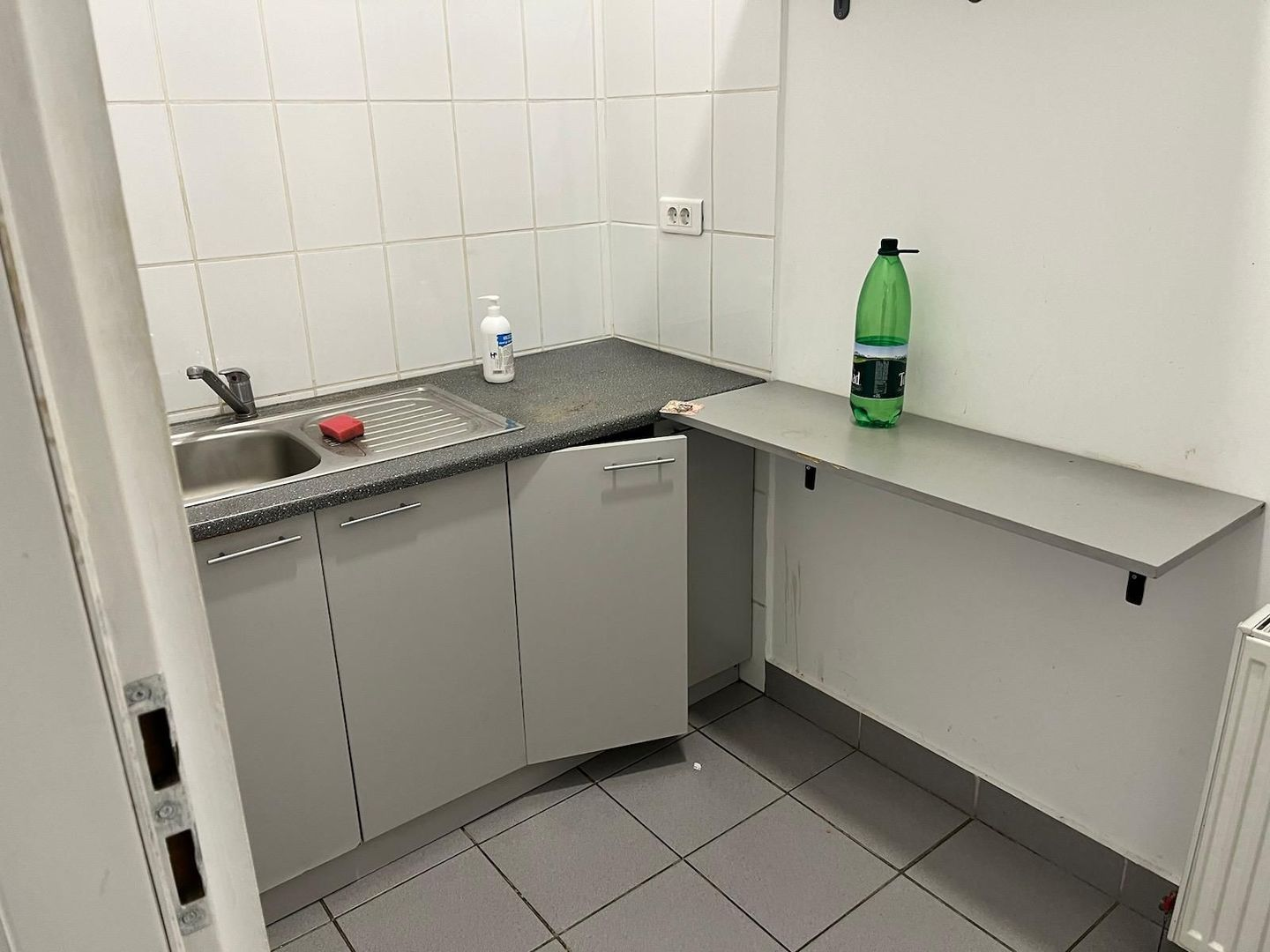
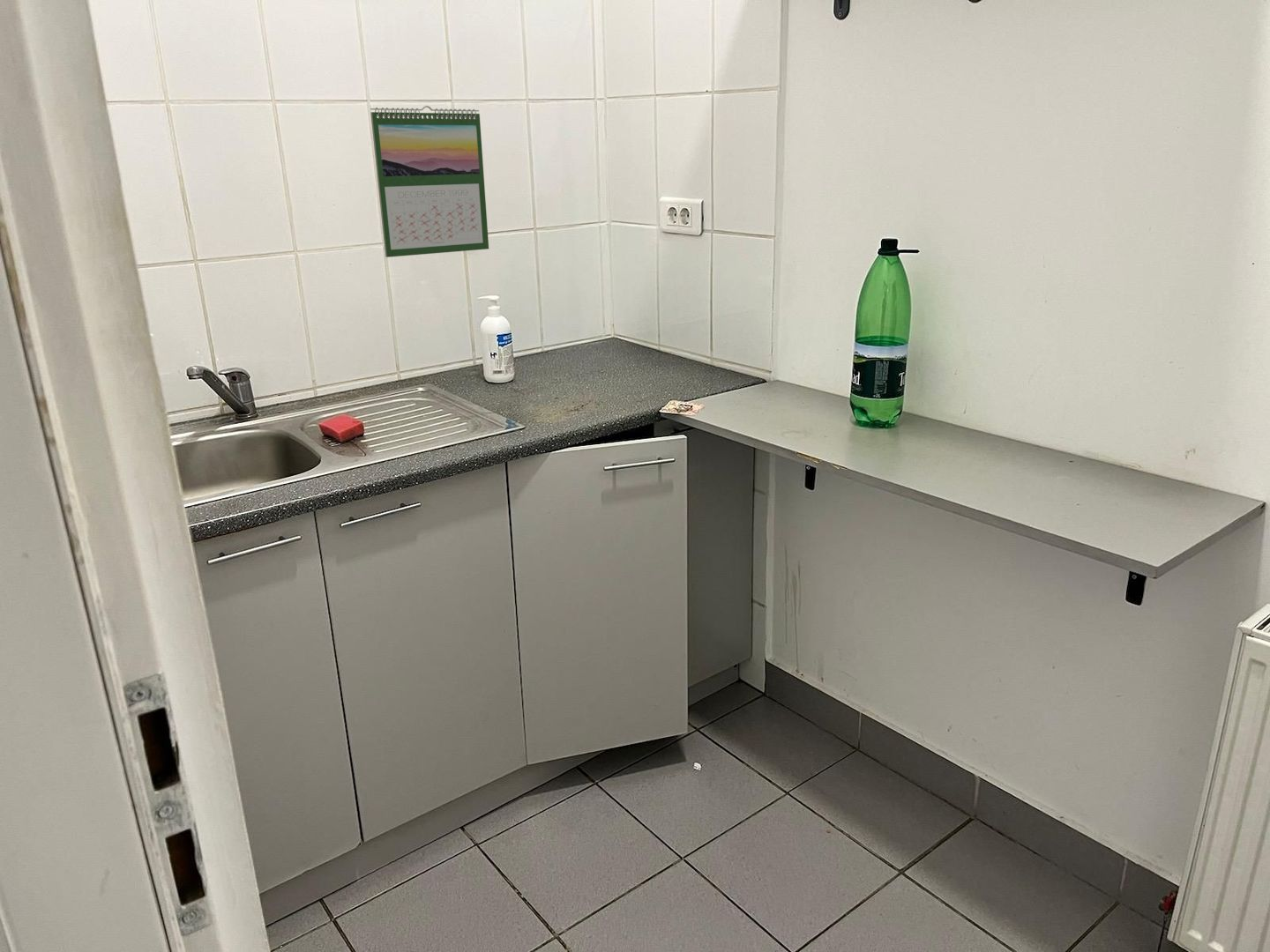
+ calendar [370,105,489,258]
